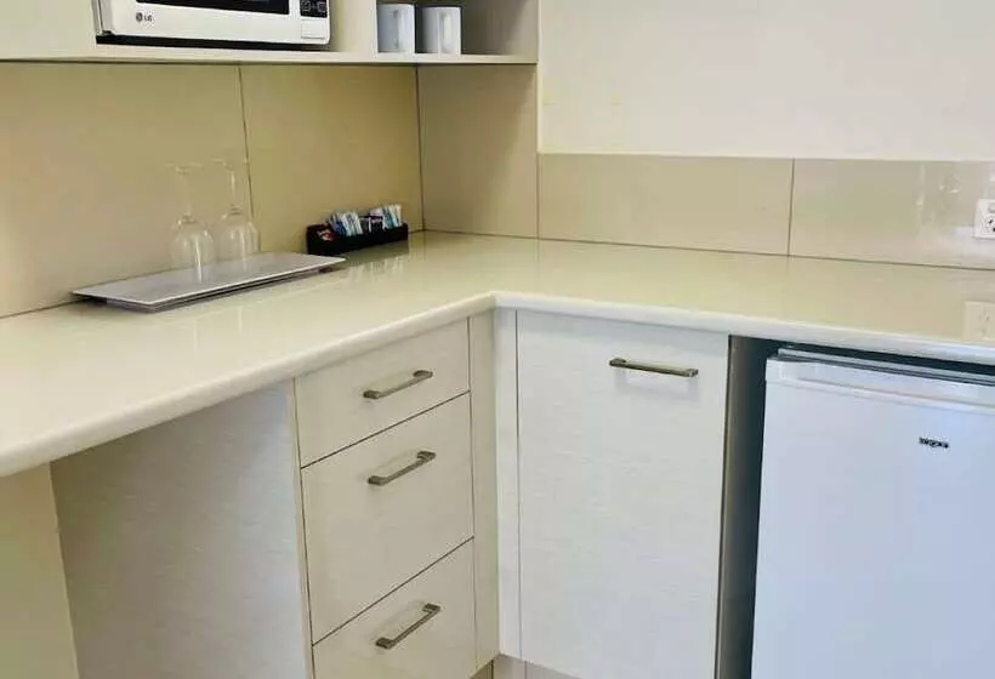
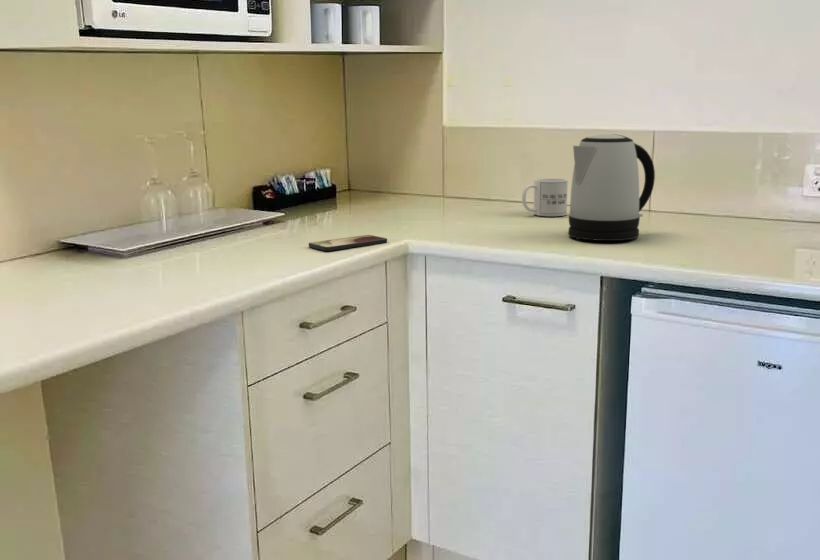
+ kettle [567,133,656,242]
+ smartphone [308,234,388,252]
+ mug [521,177,569,217]
